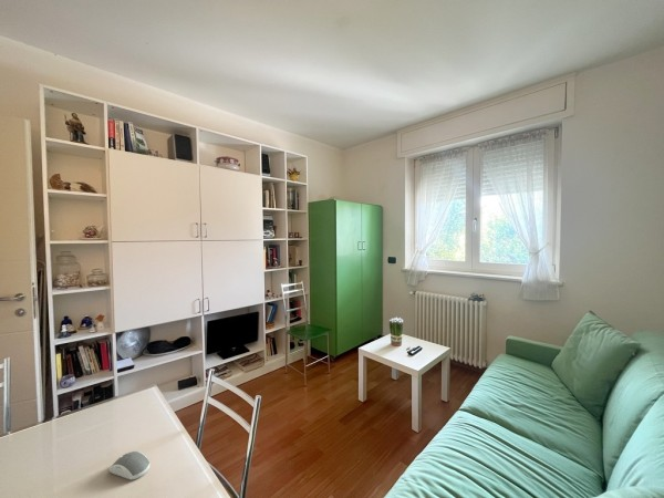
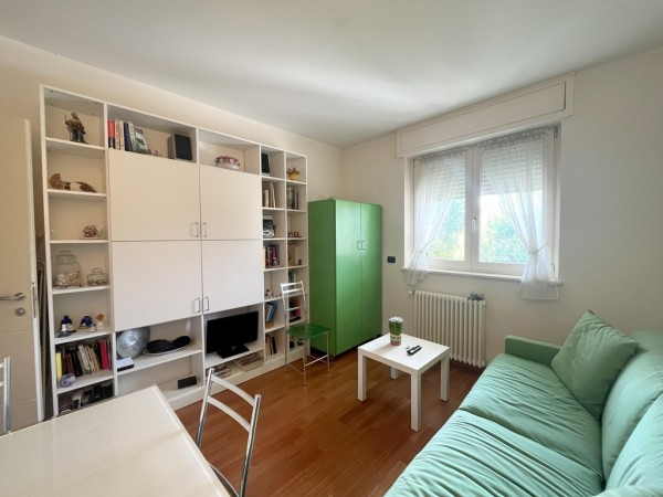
- computer mouse [108,450,152,481]
